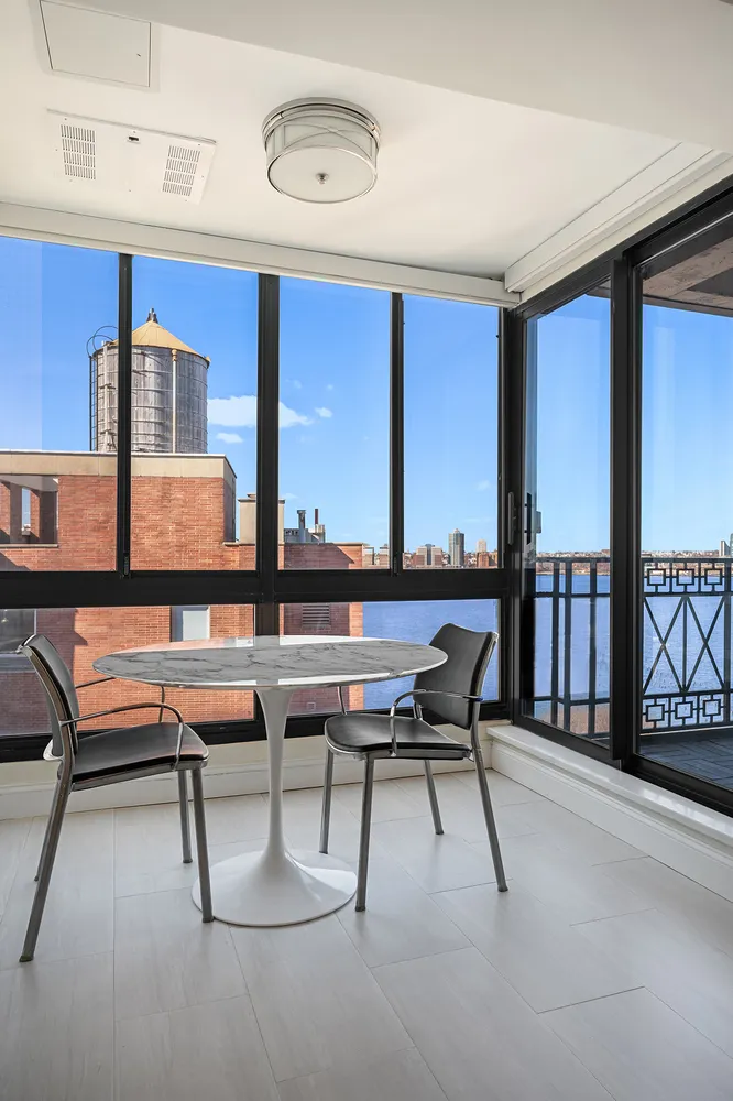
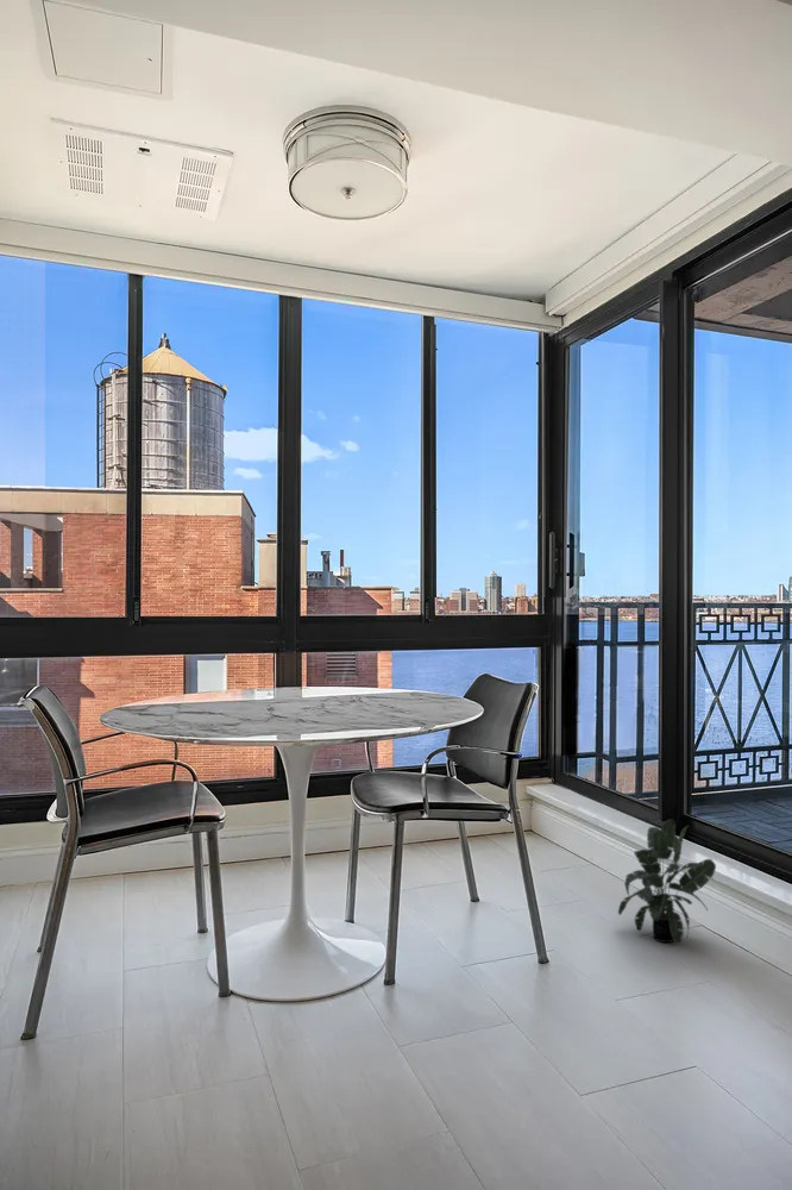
+ potted plant [617,818,717,944]
